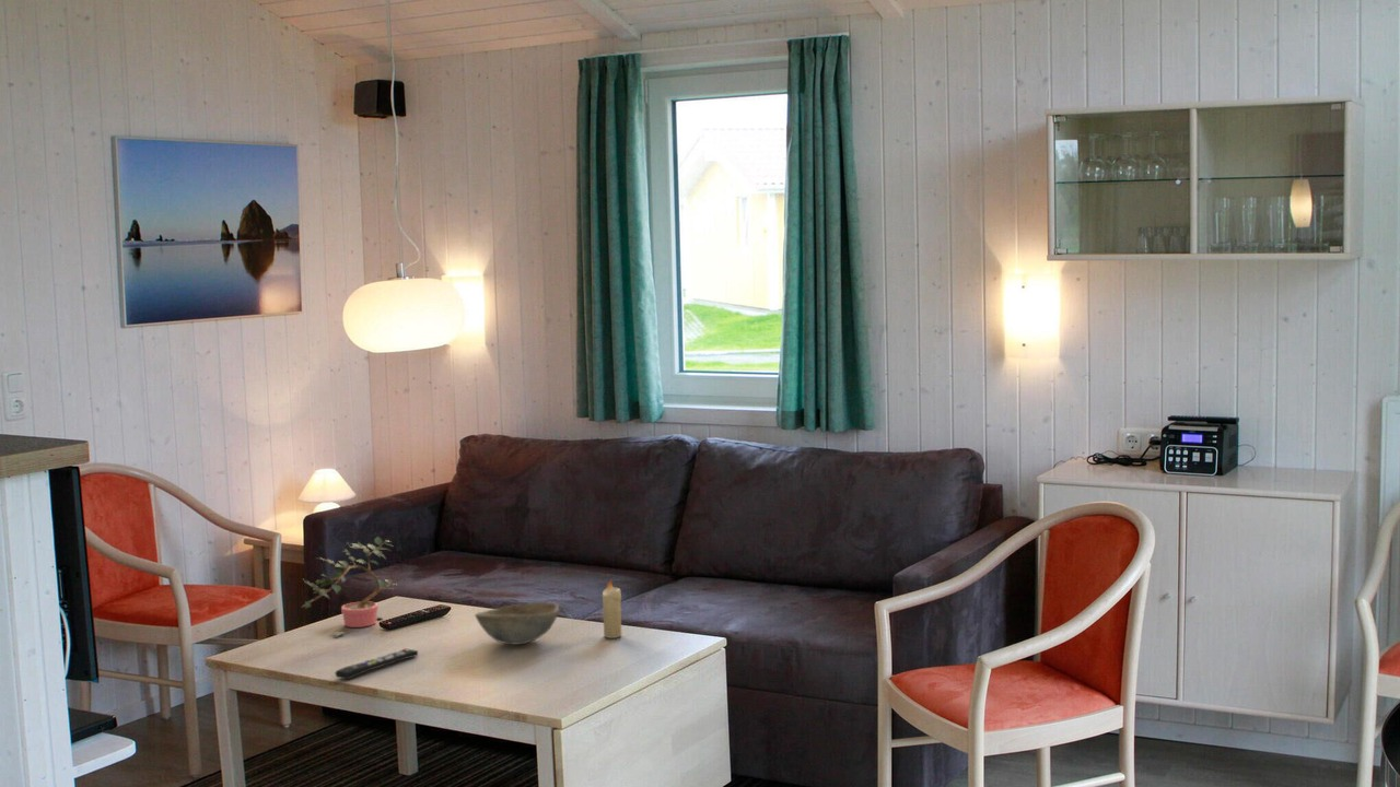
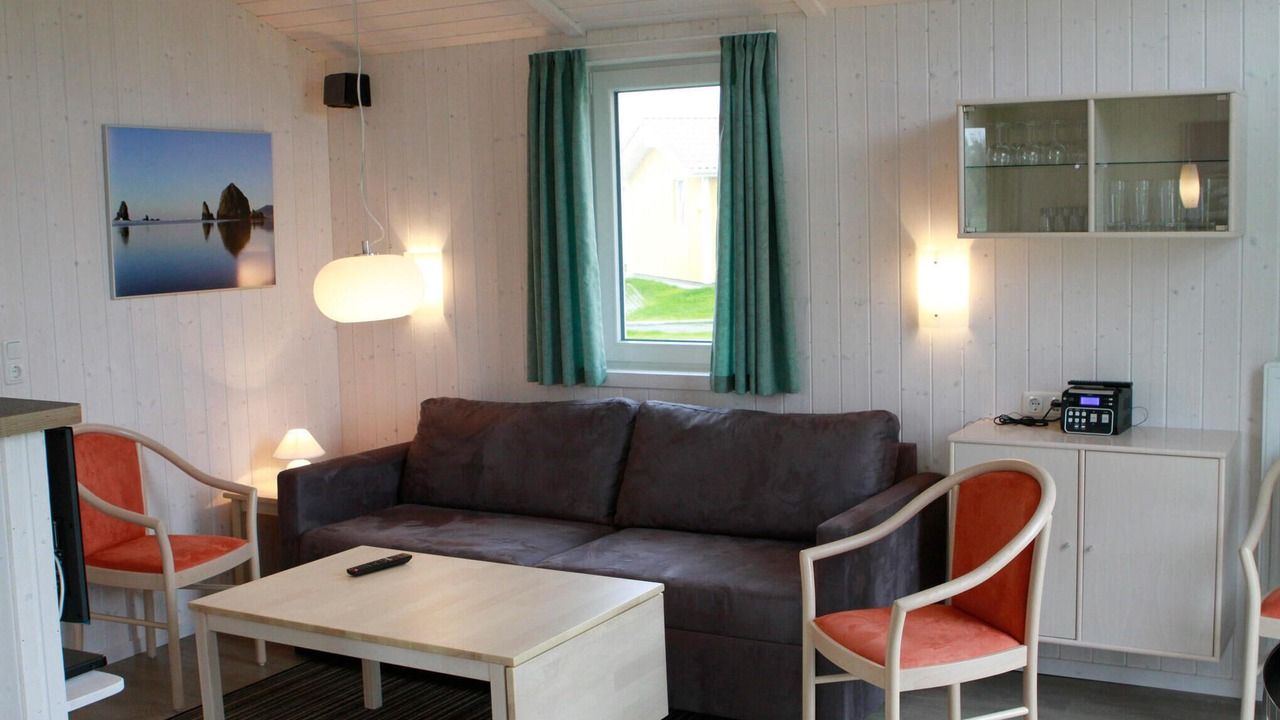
- candle [602,579,622,639]
- bowl [474,601,560,646]
- remote control [334,648,419,681]
- potted plant [300,536,397,637]
